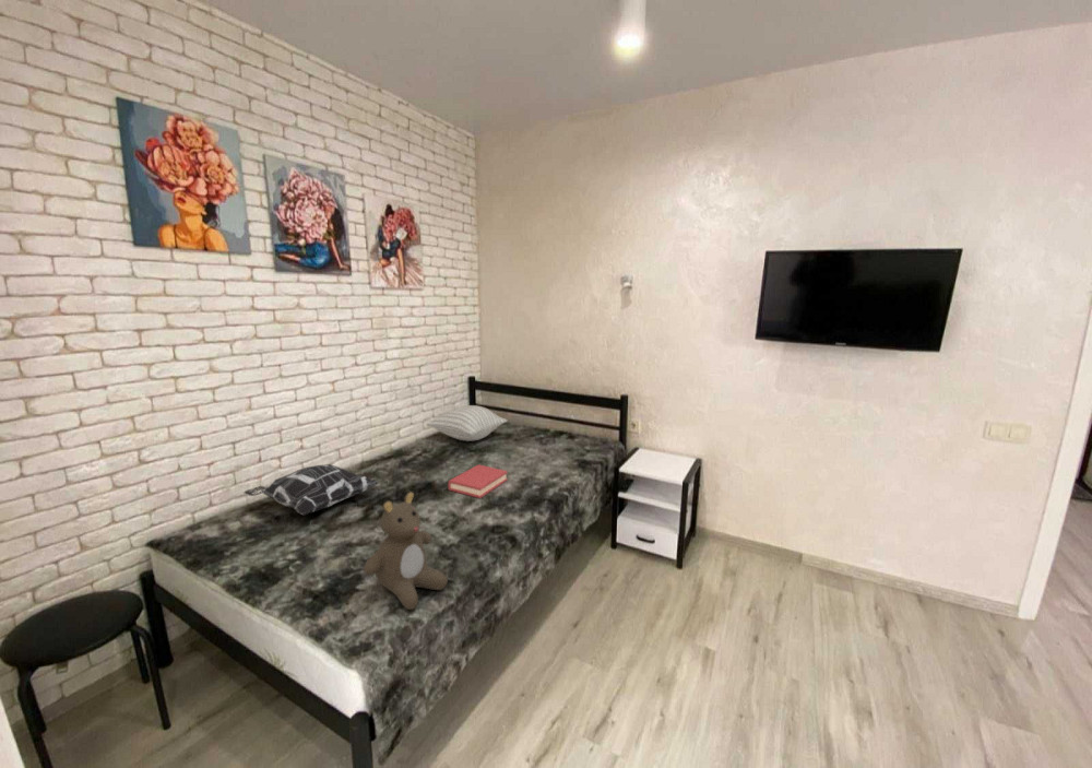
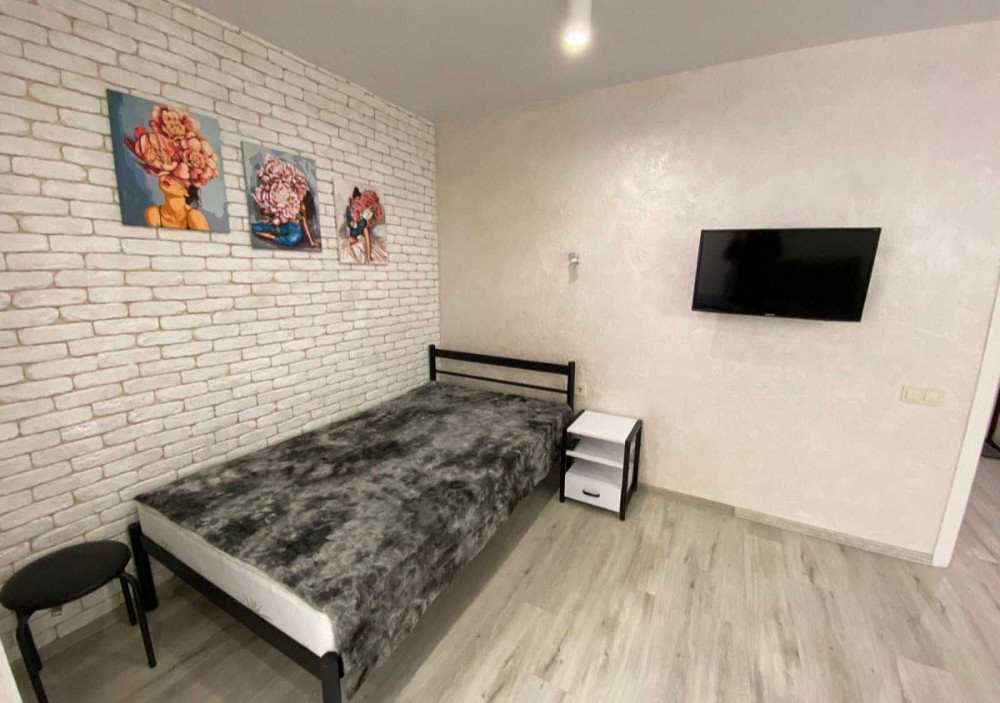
- teddy bear [363,491,449,611]
- decorative pillow [244,463,380,517]
- pillow [426,404,509,442]
- hardback book [448,464,509,499]
